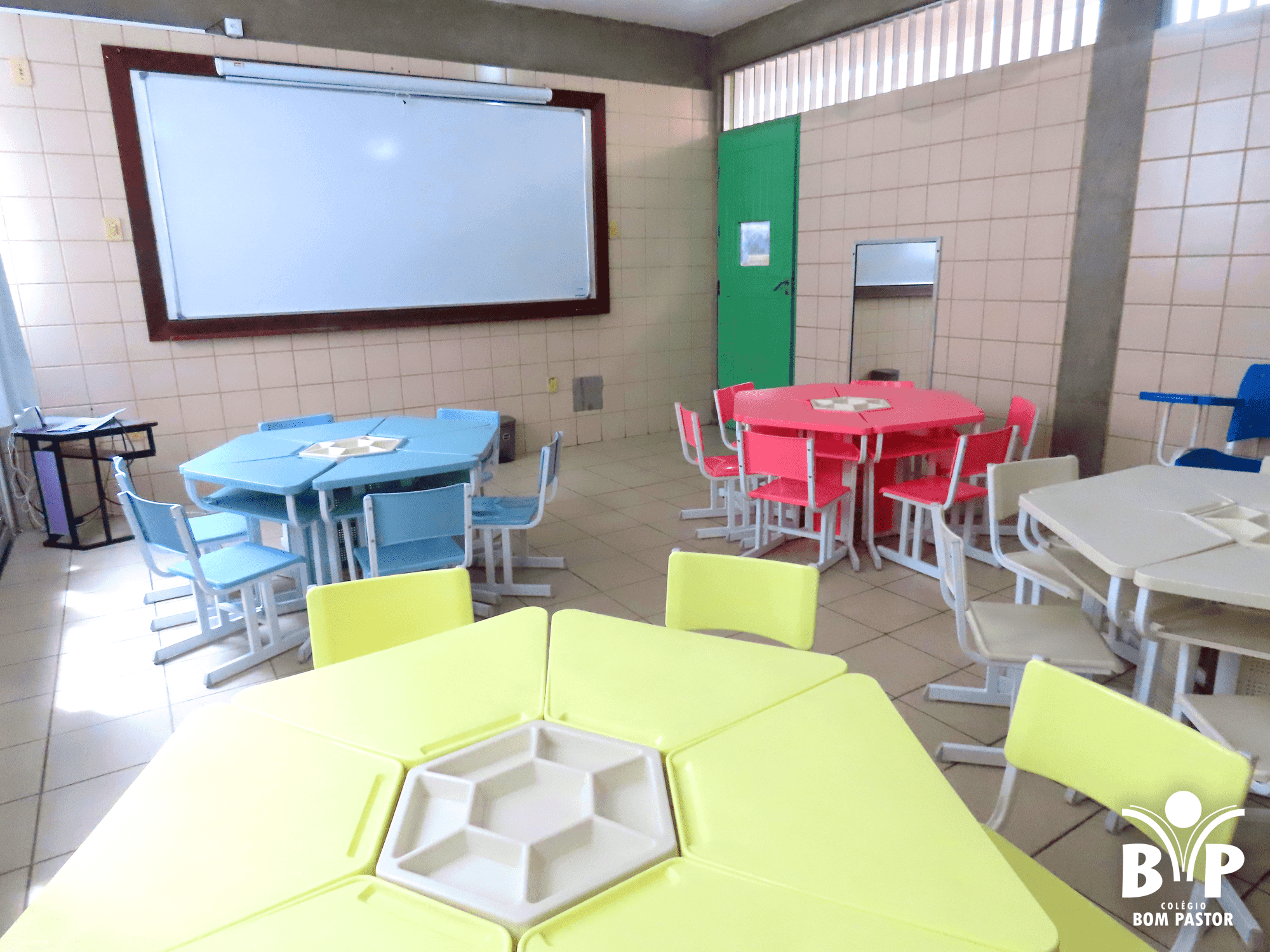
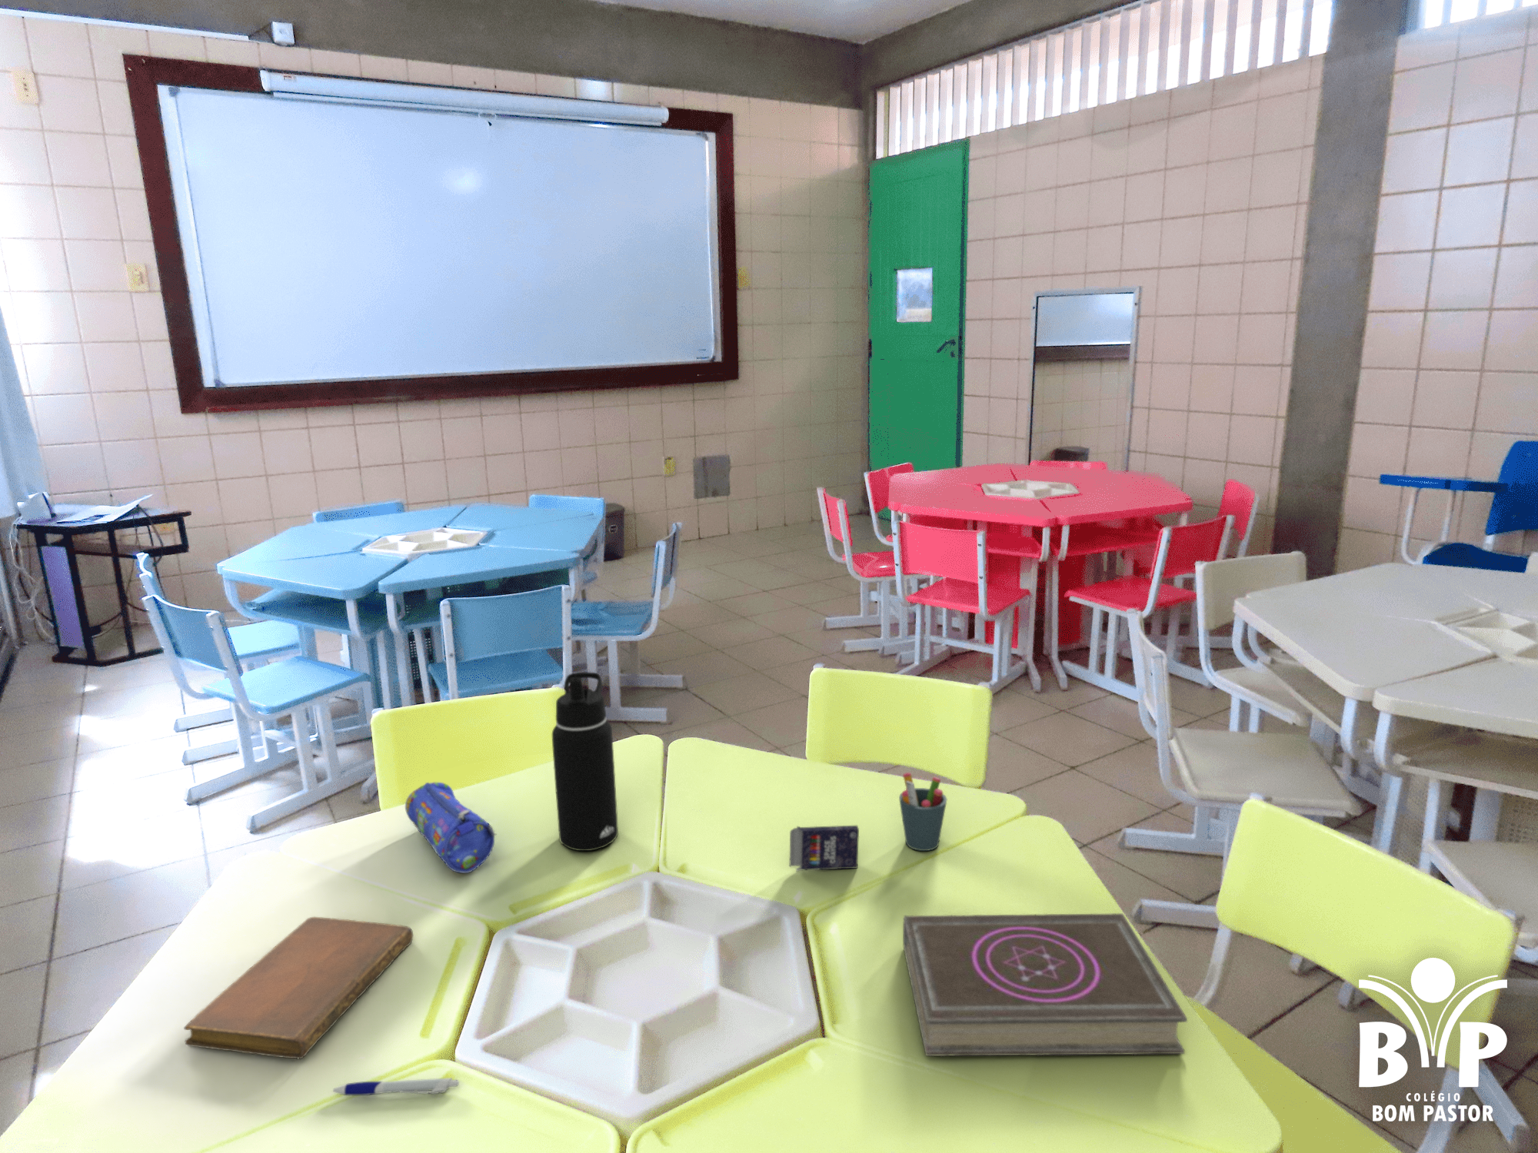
+ notebook [183,917,414,1060]
+ crayon box [790,825,860,872]
+ book [902,912,1188,1057]
+ water bottle [551,672,619,851]
+ pen holder [899,771,947,851]
+ pen [332,1077,460,1096]
+ pencil case [404,781,497,874]
